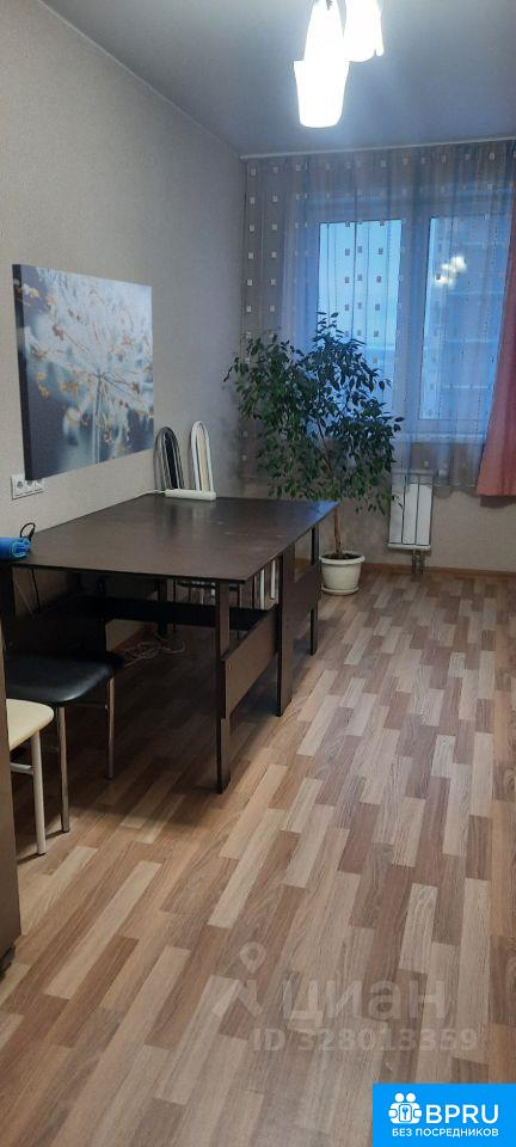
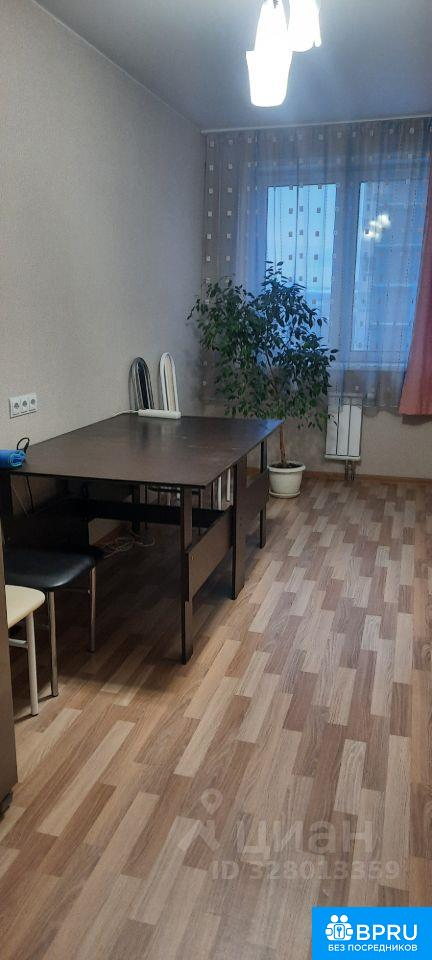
- wall art [11,263,155,483]
